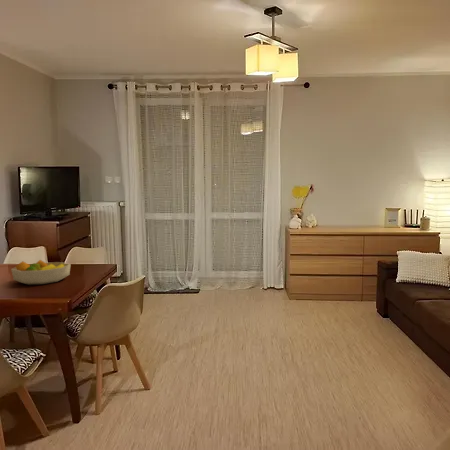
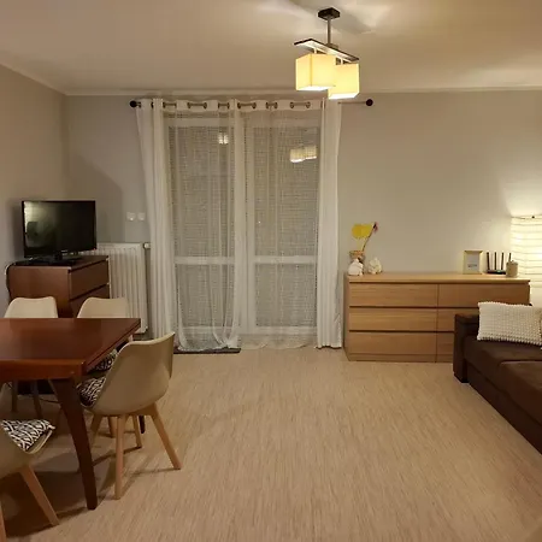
- fruit bowl [10,259,72,286]
